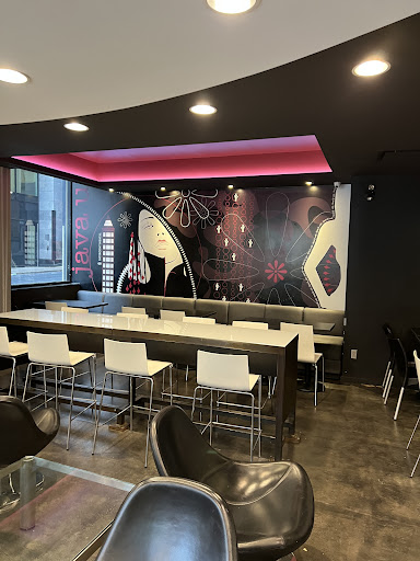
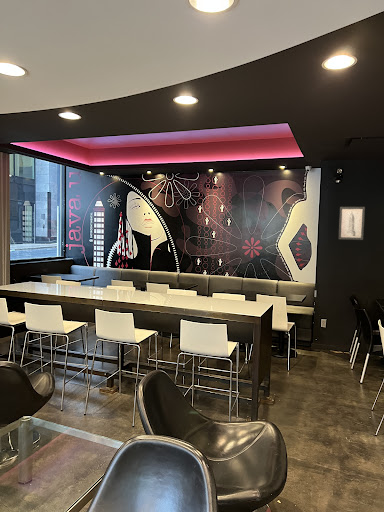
+ wall art [338,206,366,241]
